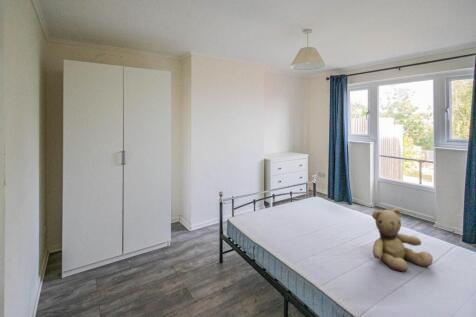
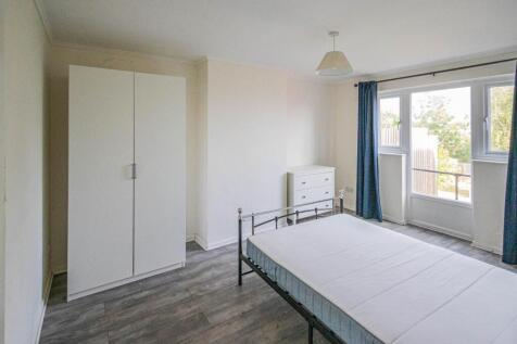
- teddy bear [371,207,434,273]
